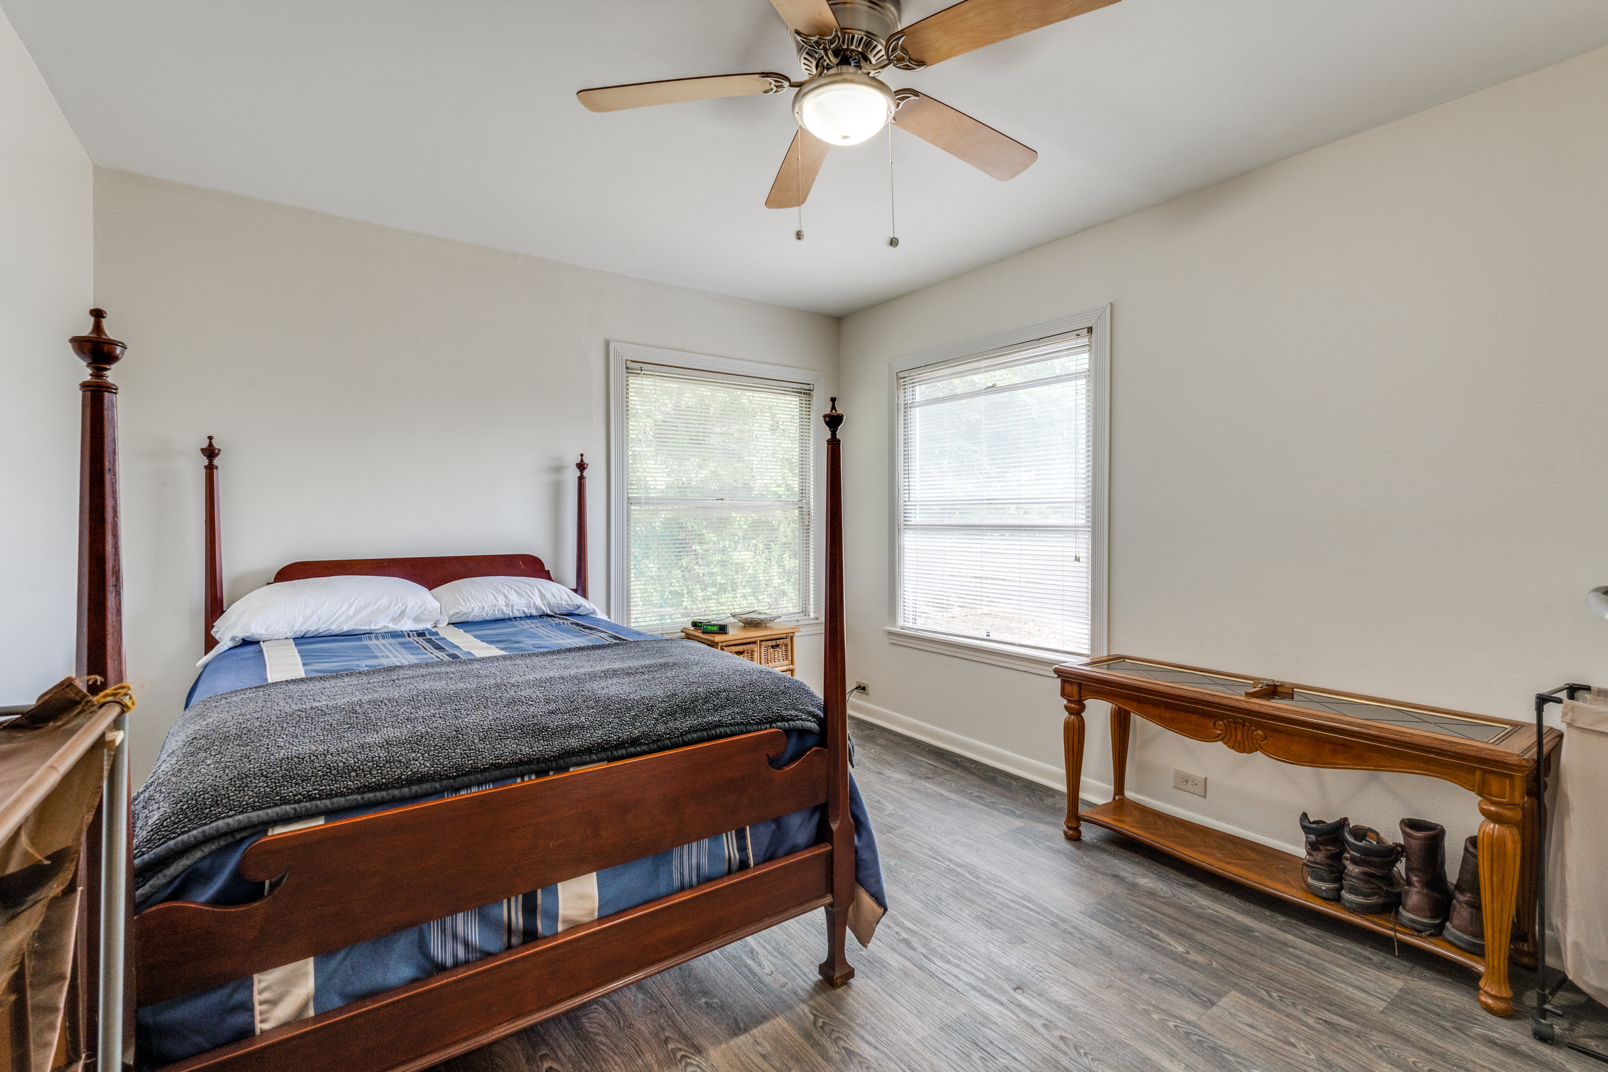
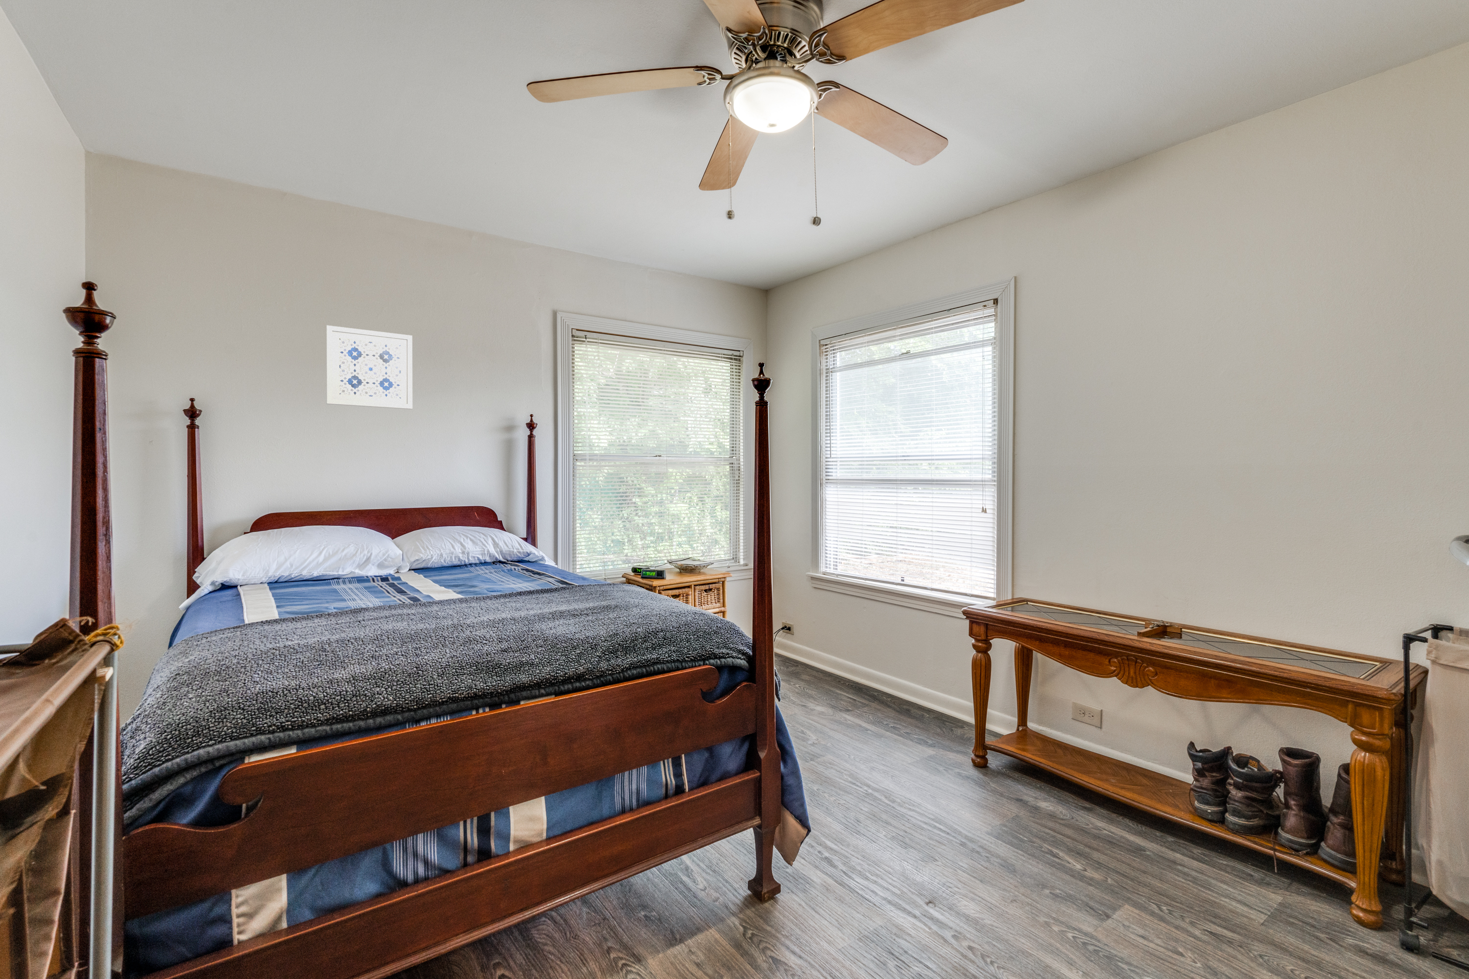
+ wall art [326,325,413,410]
